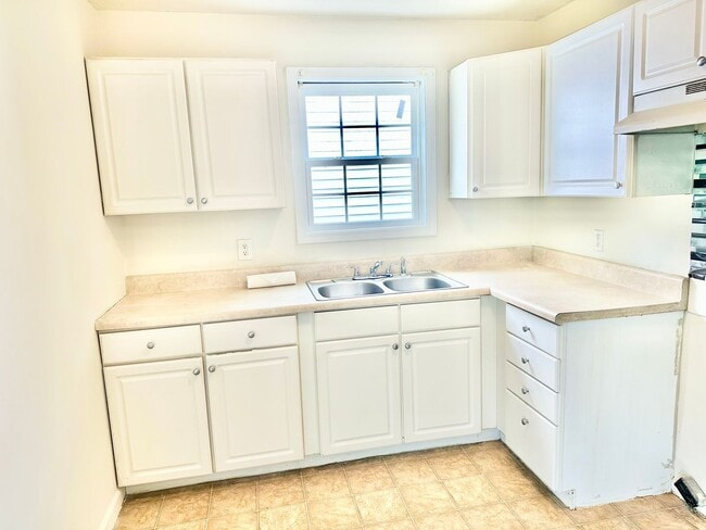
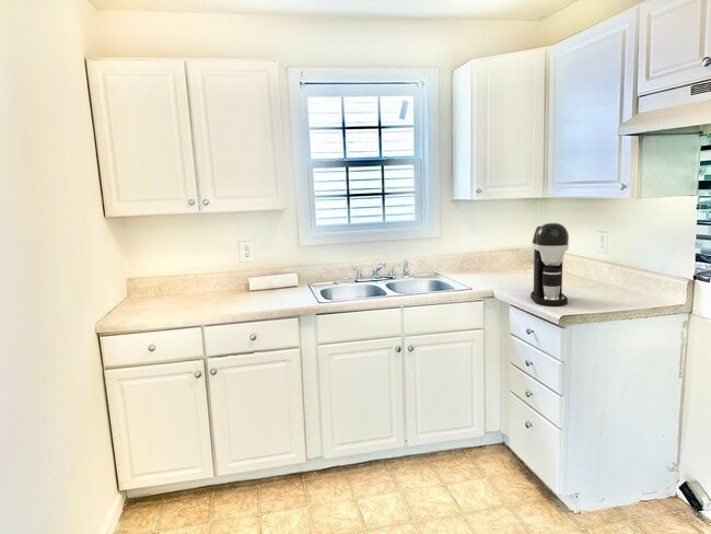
+ coffee maker [529,222,570,306]
